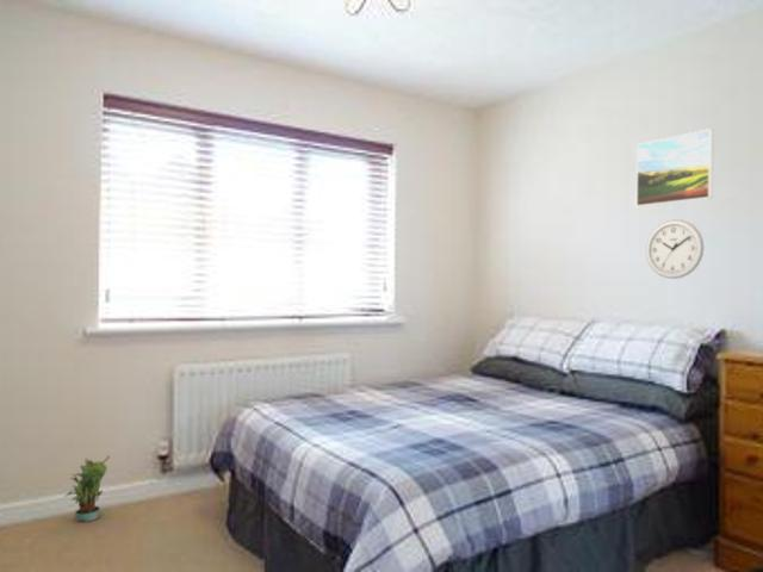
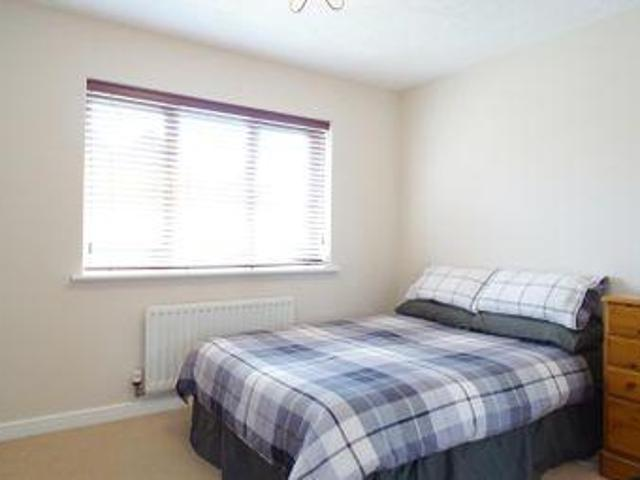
- wall clock [645,218,705,280]
- potted plant [62,454,111,523]
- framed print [635,128,715,209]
